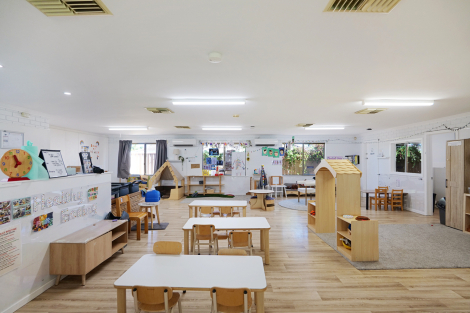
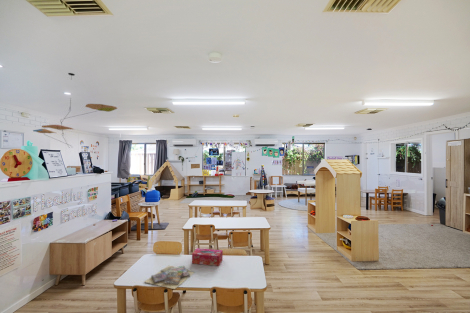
+ video game cases [143,265,194,290]
+ tissue box [191,247,224,267]
+ ceiling mobile [32,72,118,147]
